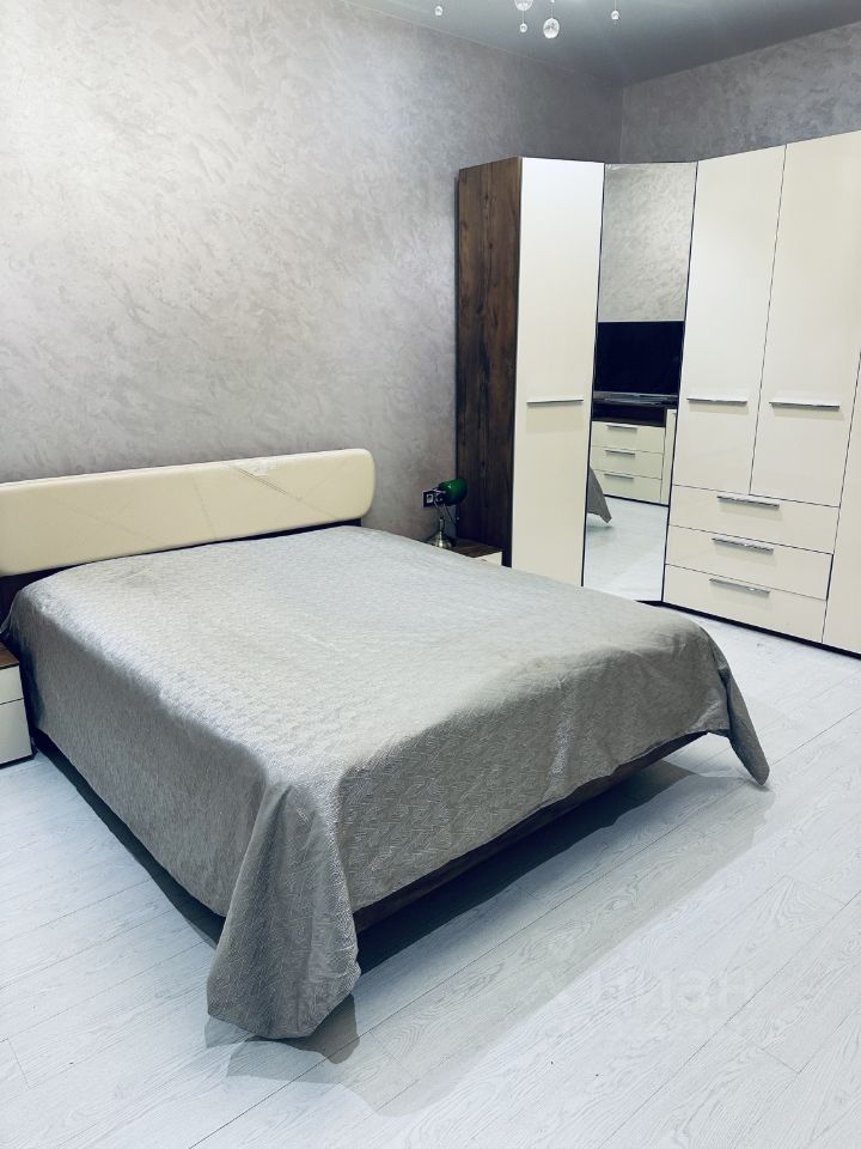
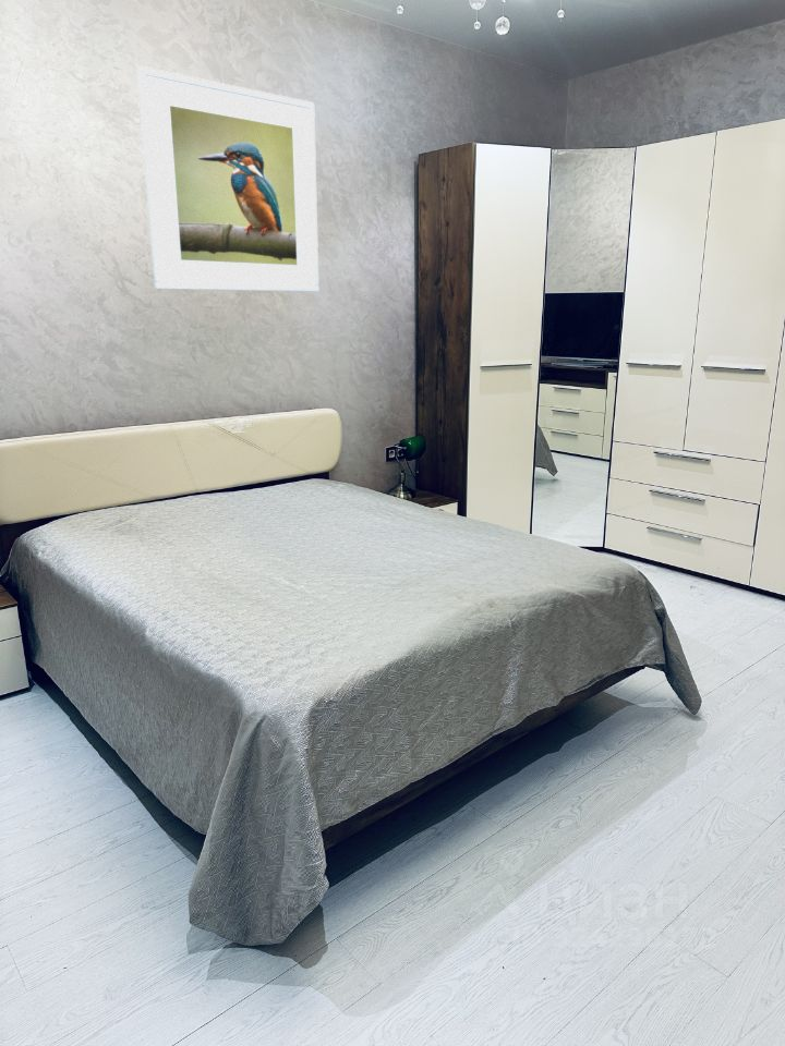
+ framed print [135,64,321,293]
